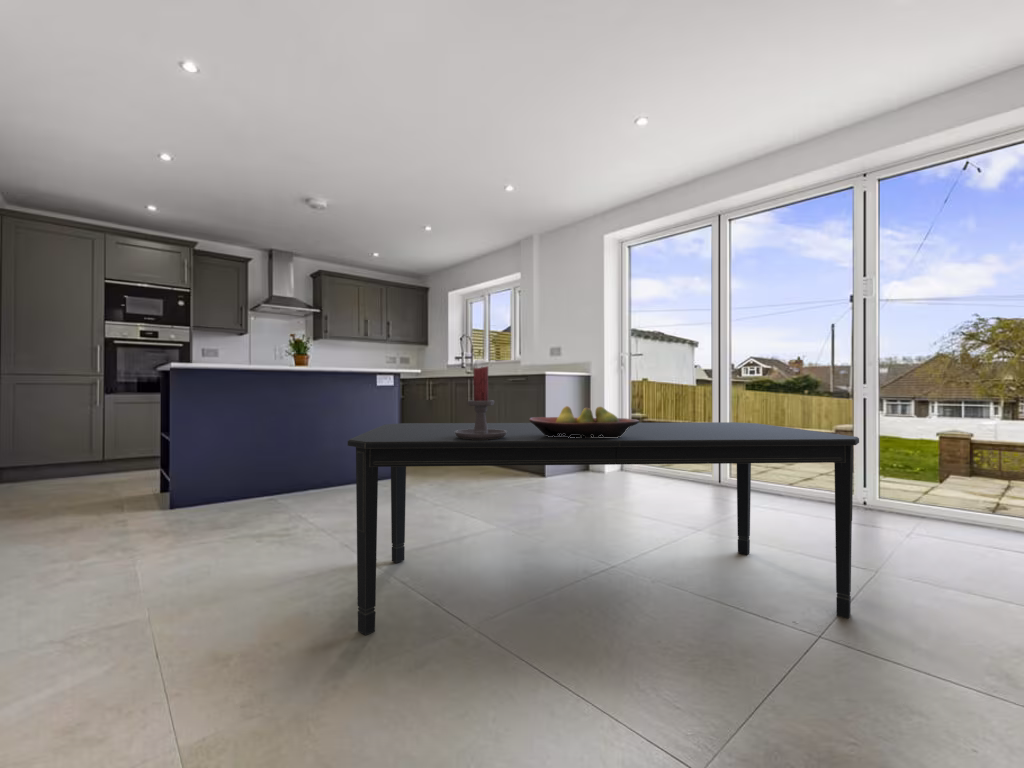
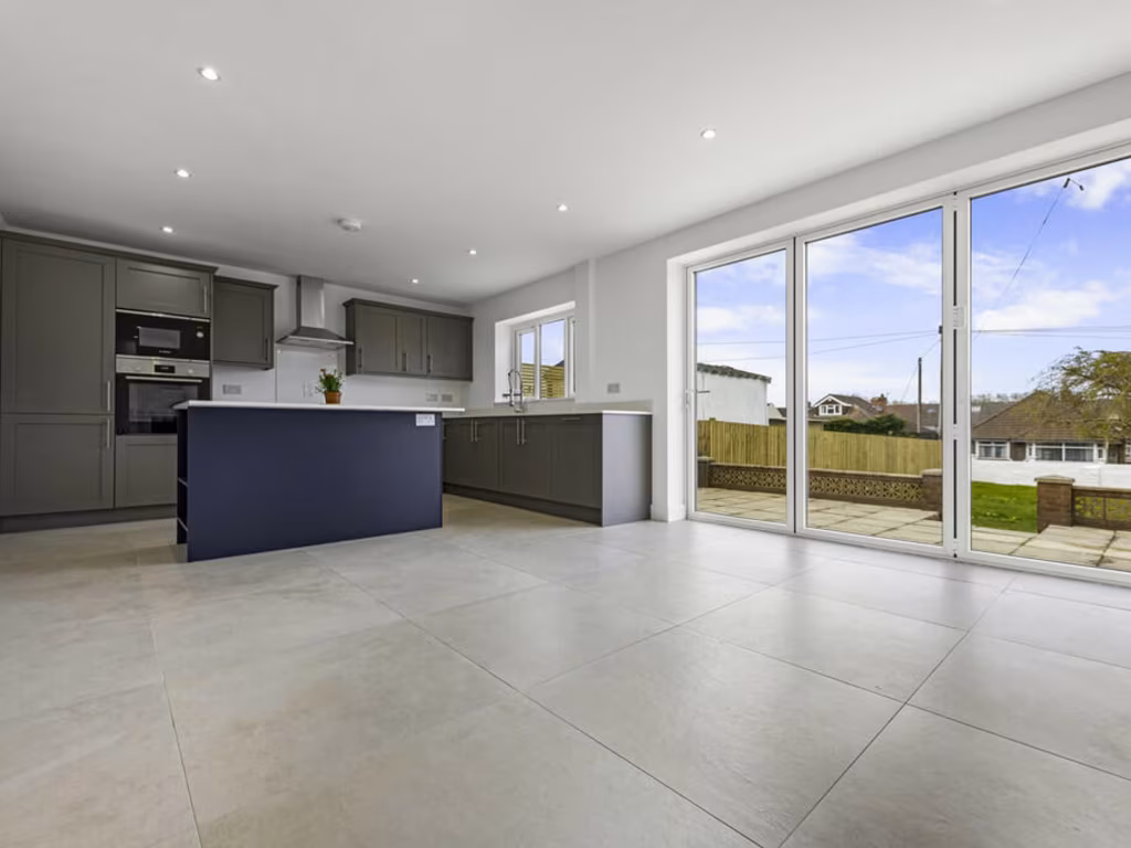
- fruit bowl [528,405,640,438]
- candle holder [455,365,507,440]
- dining table [347,421,860,636]
